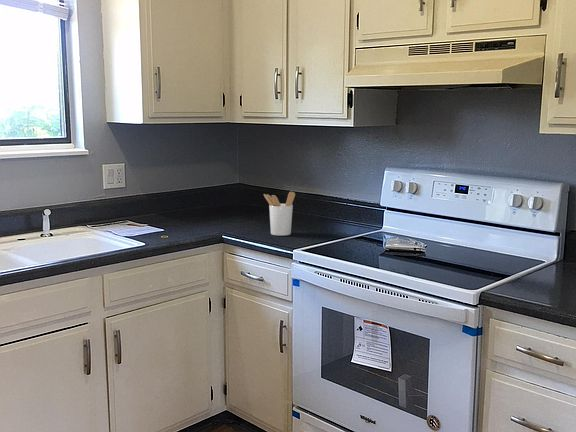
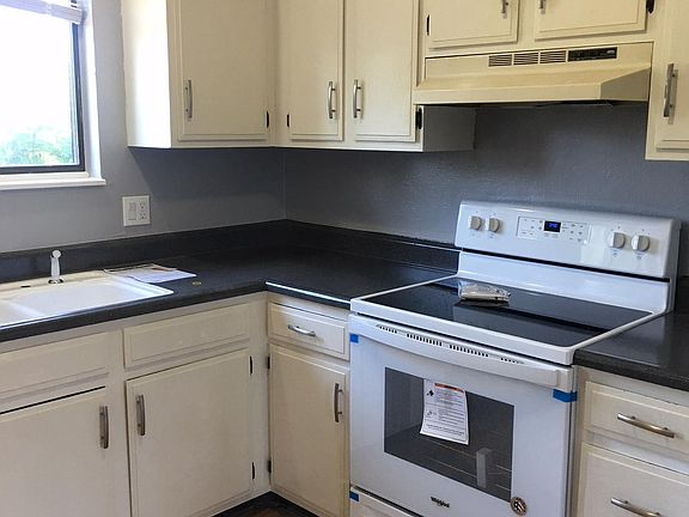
- utensil holder [263,191,296,237]
